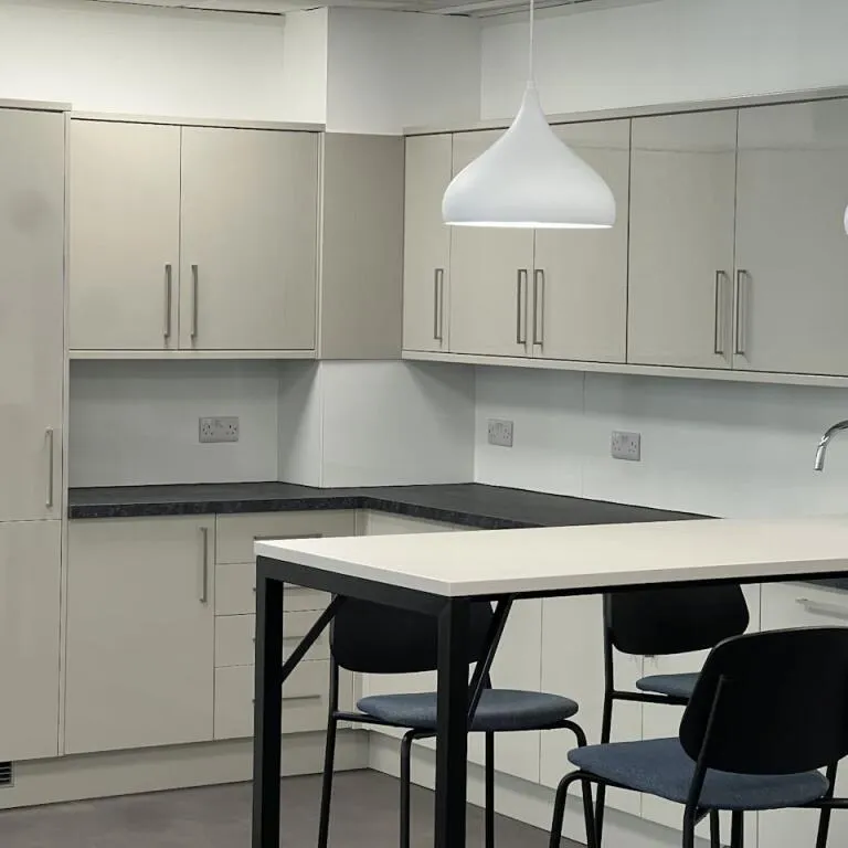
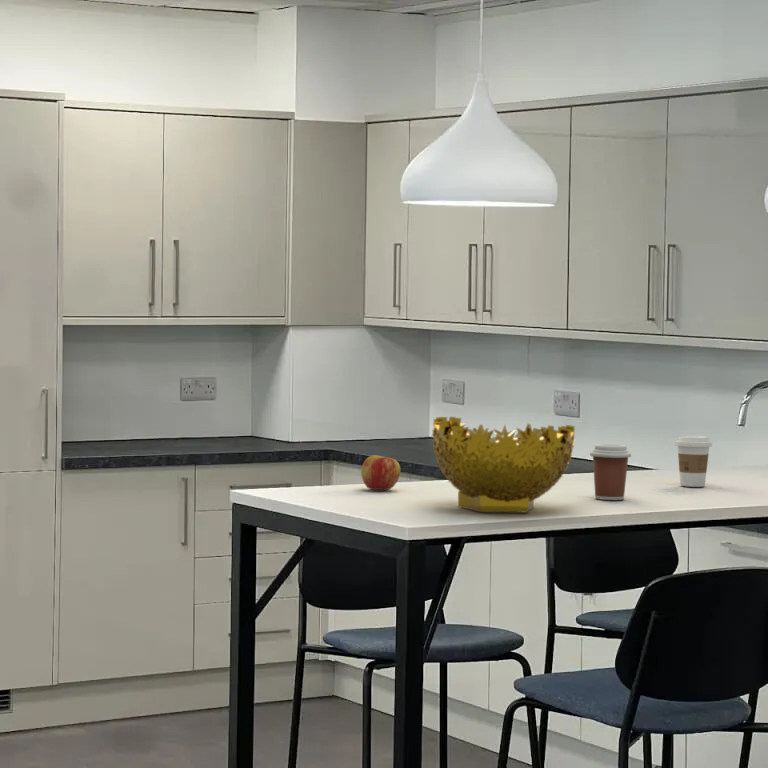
+ coffee cup [674,435,713,488]
+ decorative bowl [431,416,576,514]
+ coffee cup [589,443,632,501]
+ apple [360,454,402,491]
